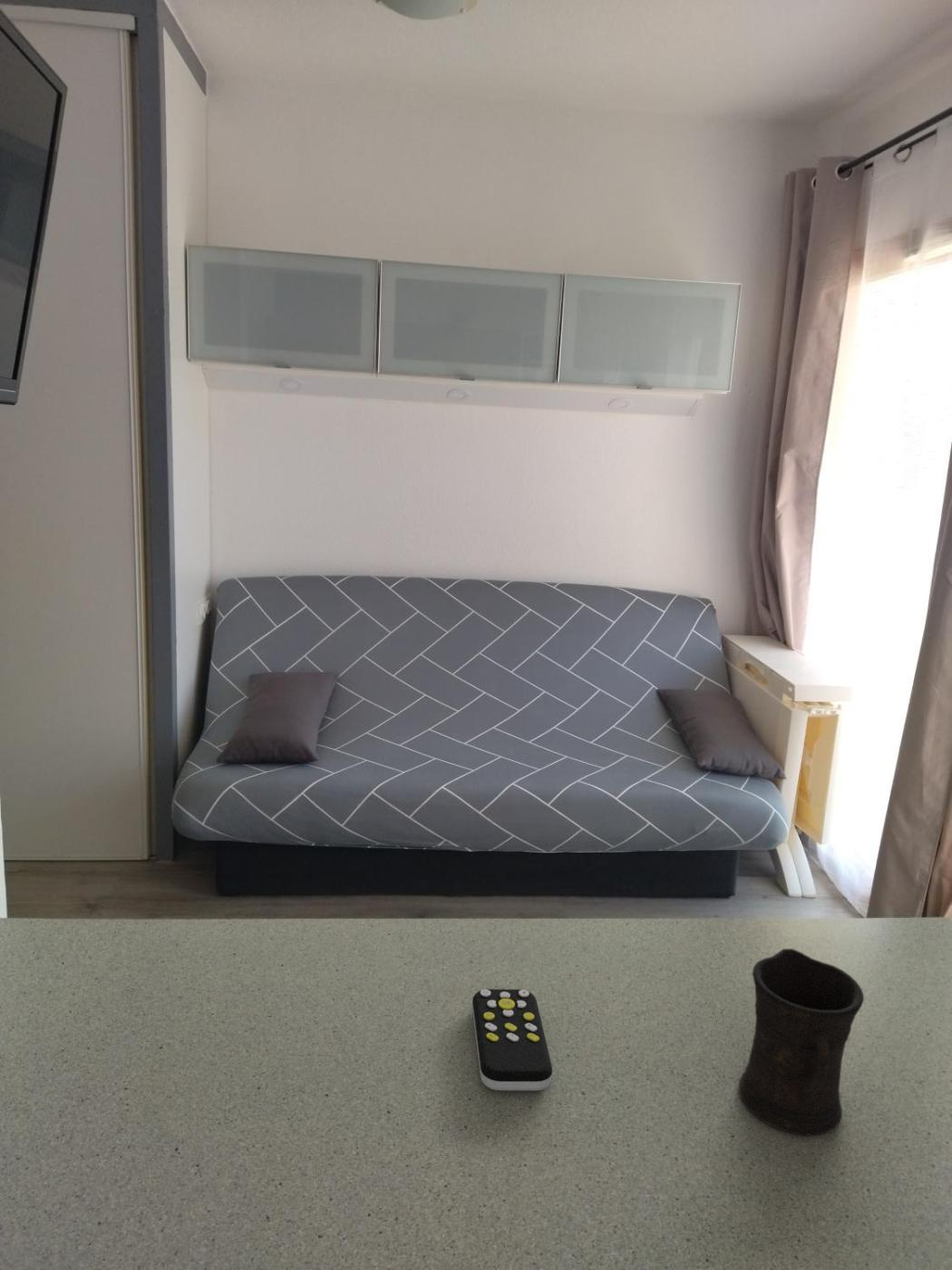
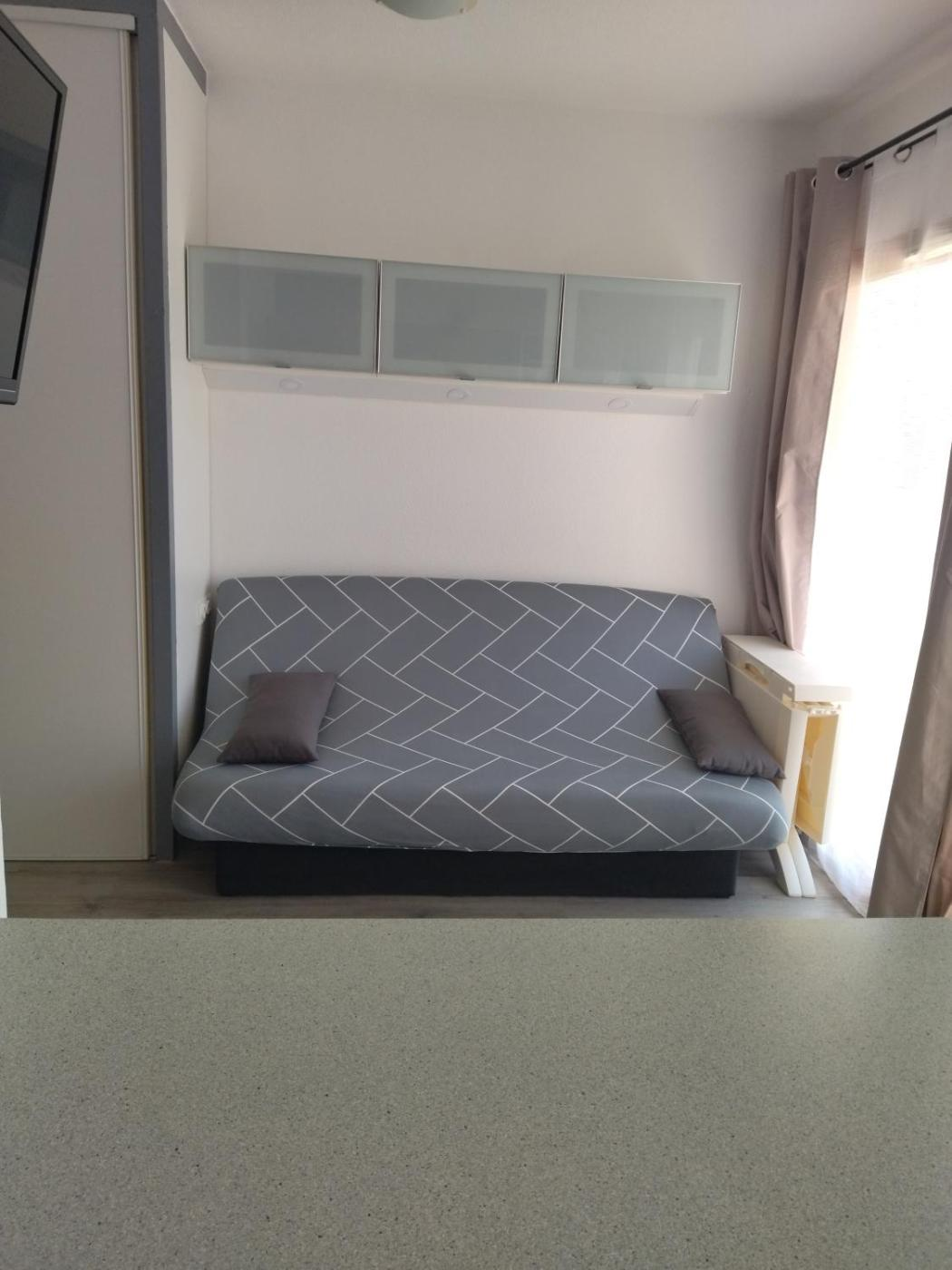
- mug [737,948,865,1136]
- remote control [471,988,553,1091]
